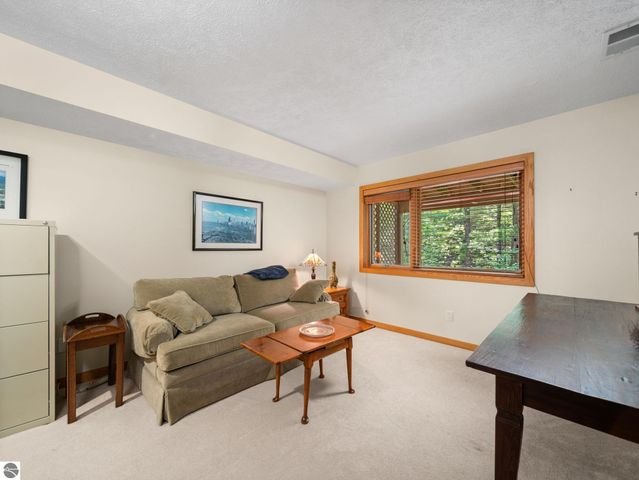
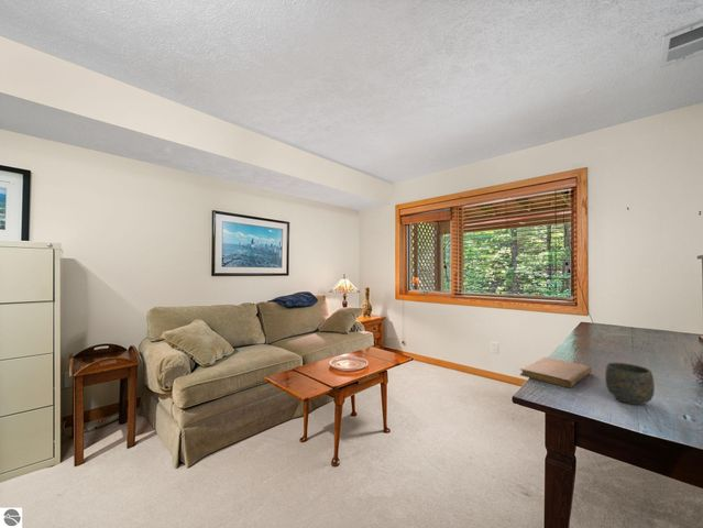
+ notebook [519,356,593,389]
+ mug [604,362,656,406]
